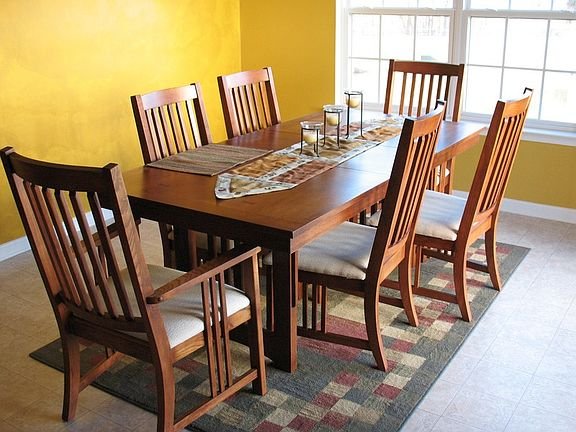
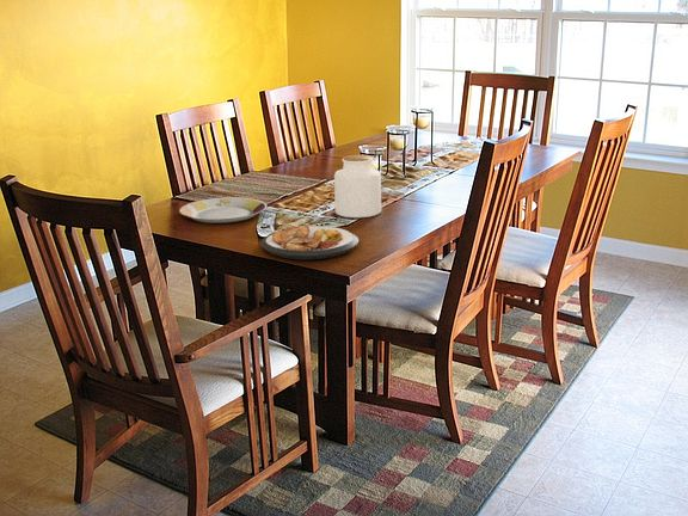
+ jar [333,154,382,219]
+ plate [178,196,268,225]
+ plate [259,225,360,260]
